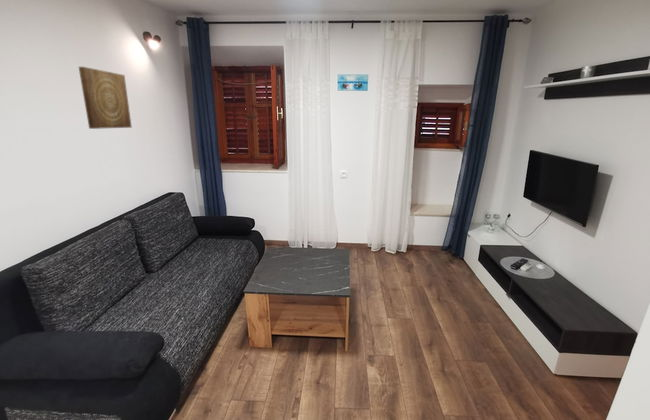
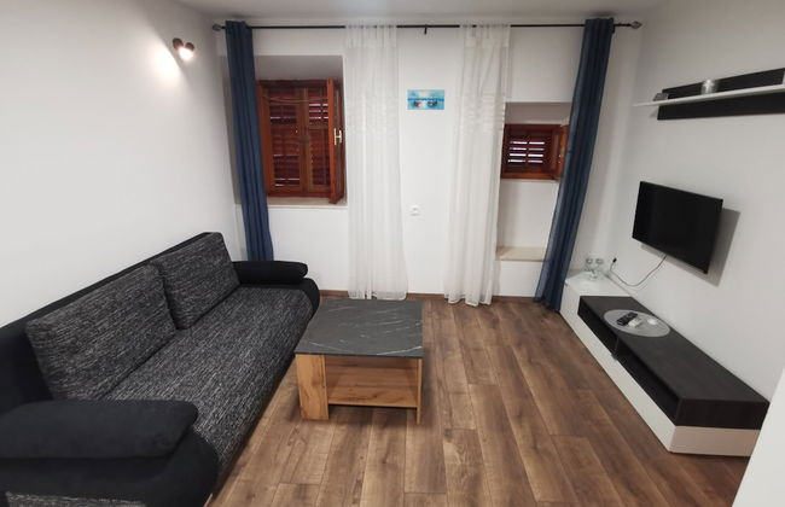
- wall art [78,66,133,130]
